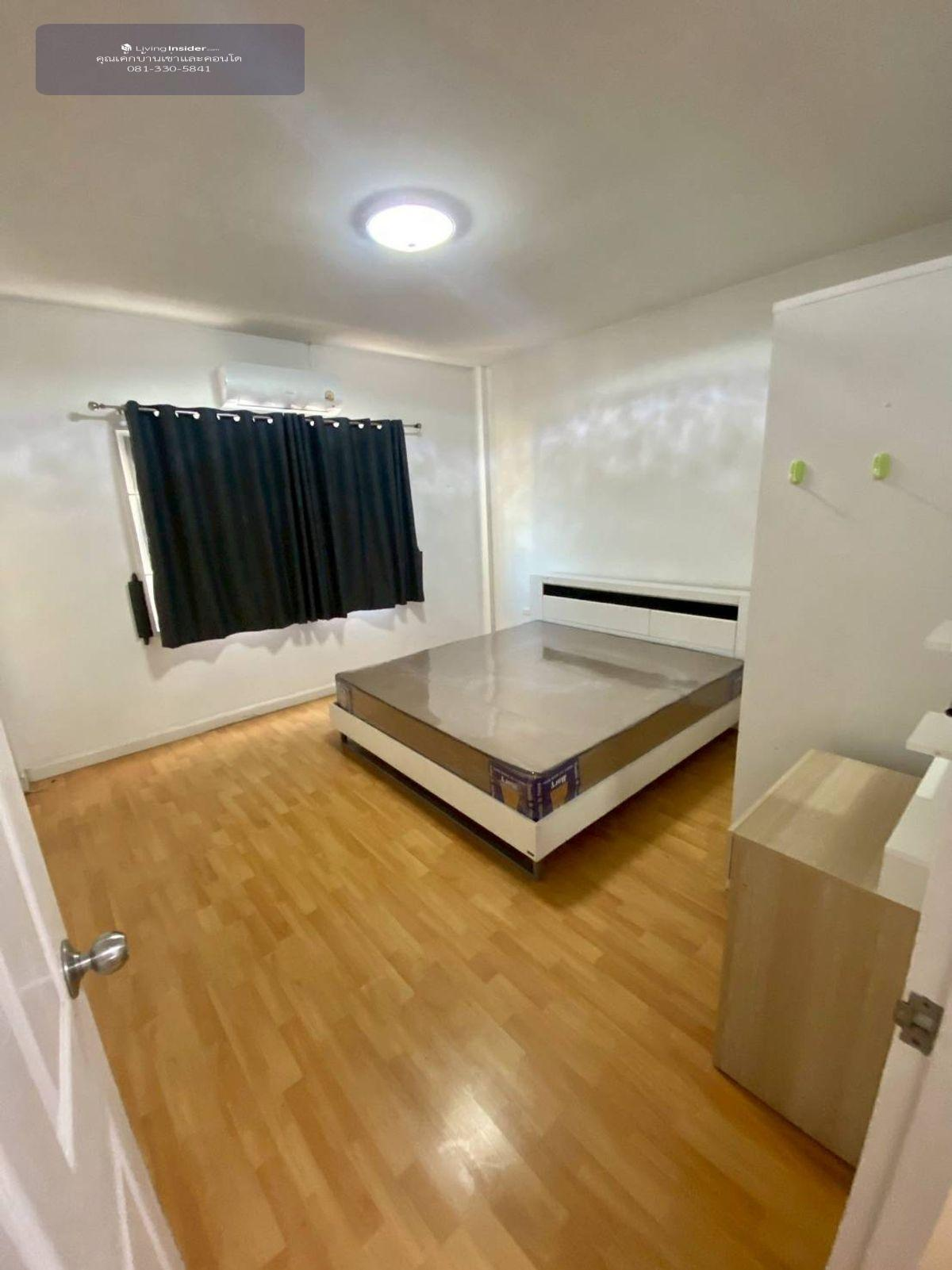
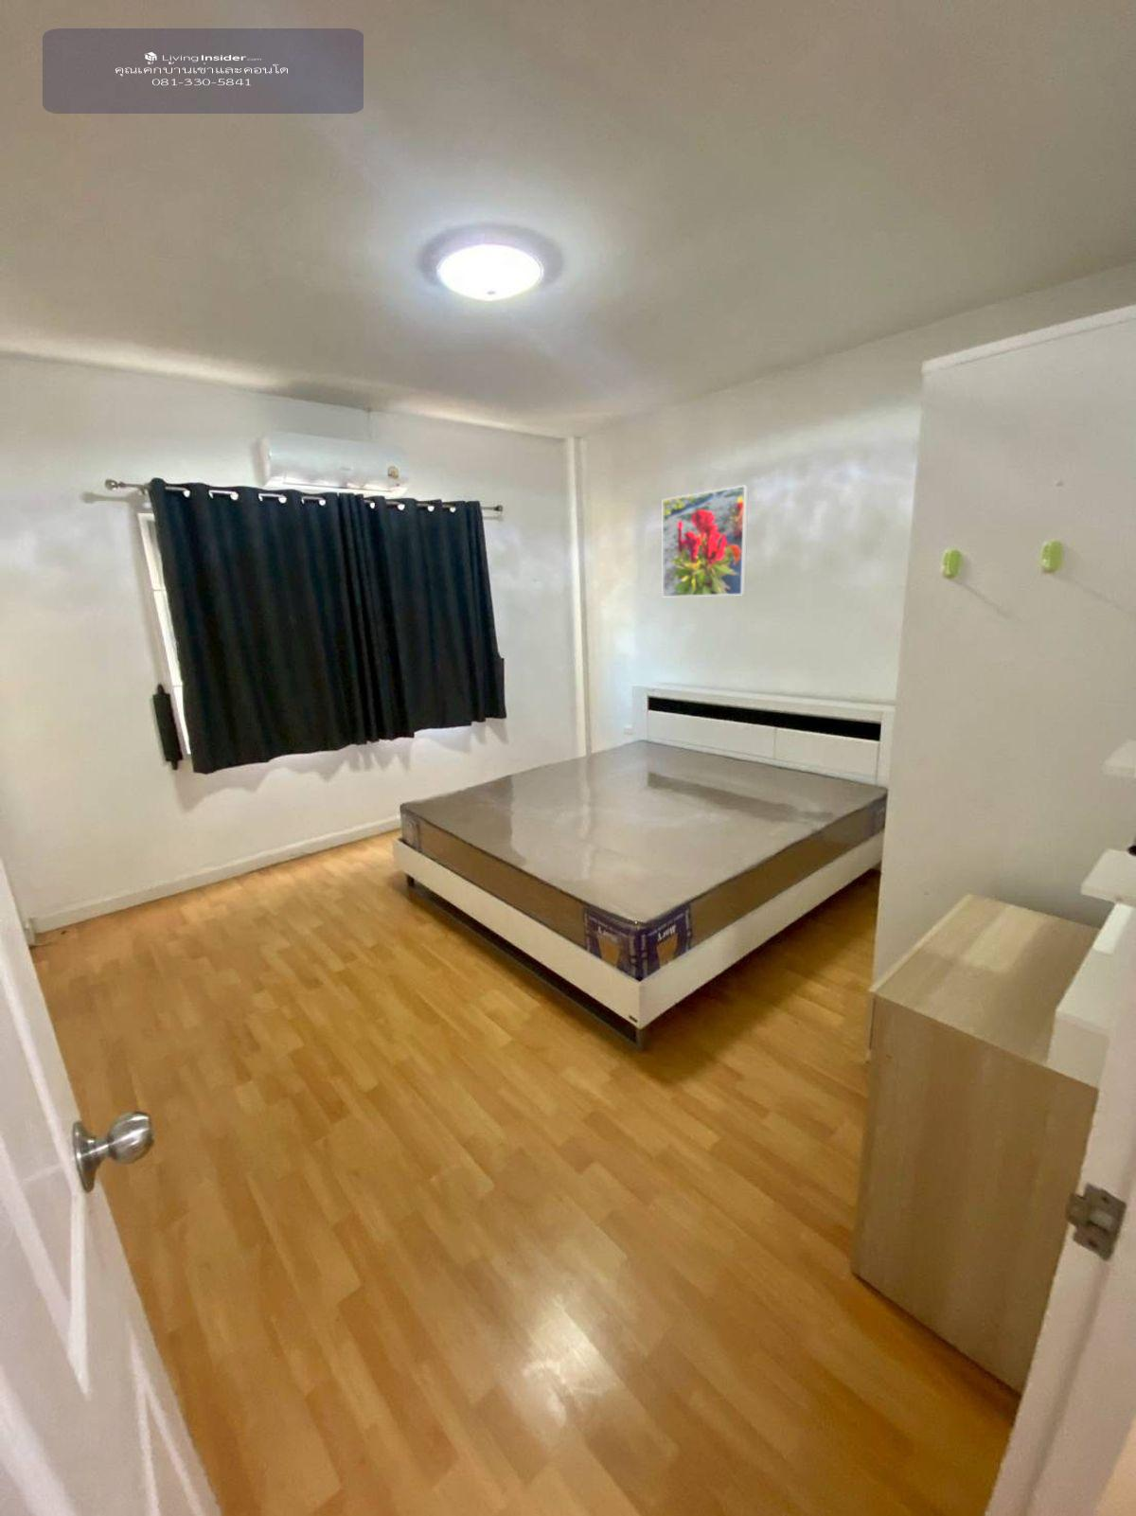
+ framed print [662,483,749,598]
